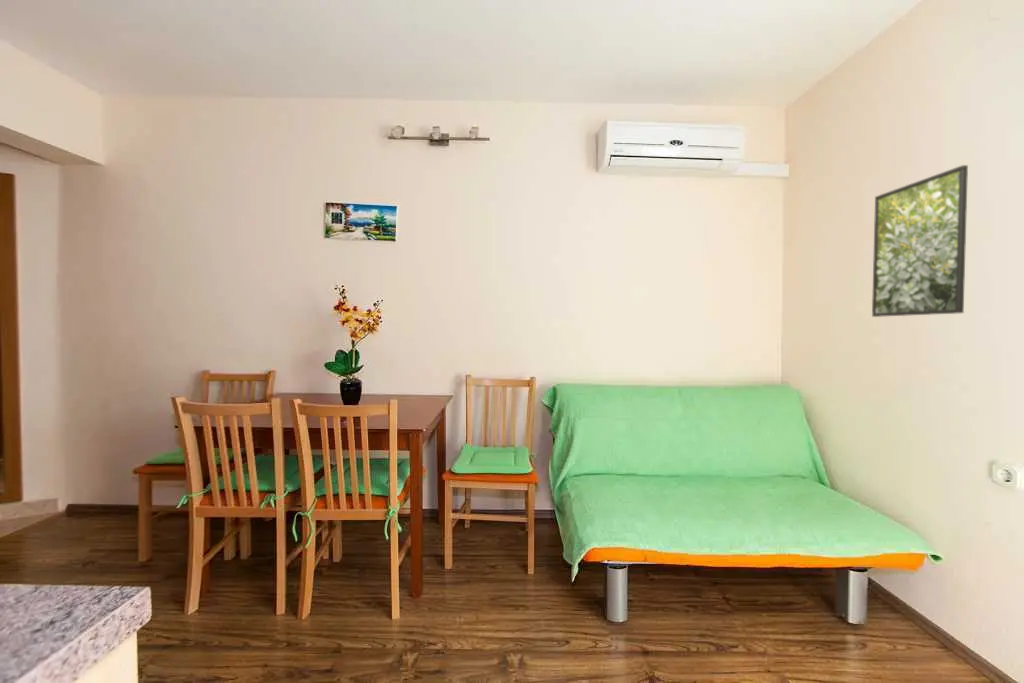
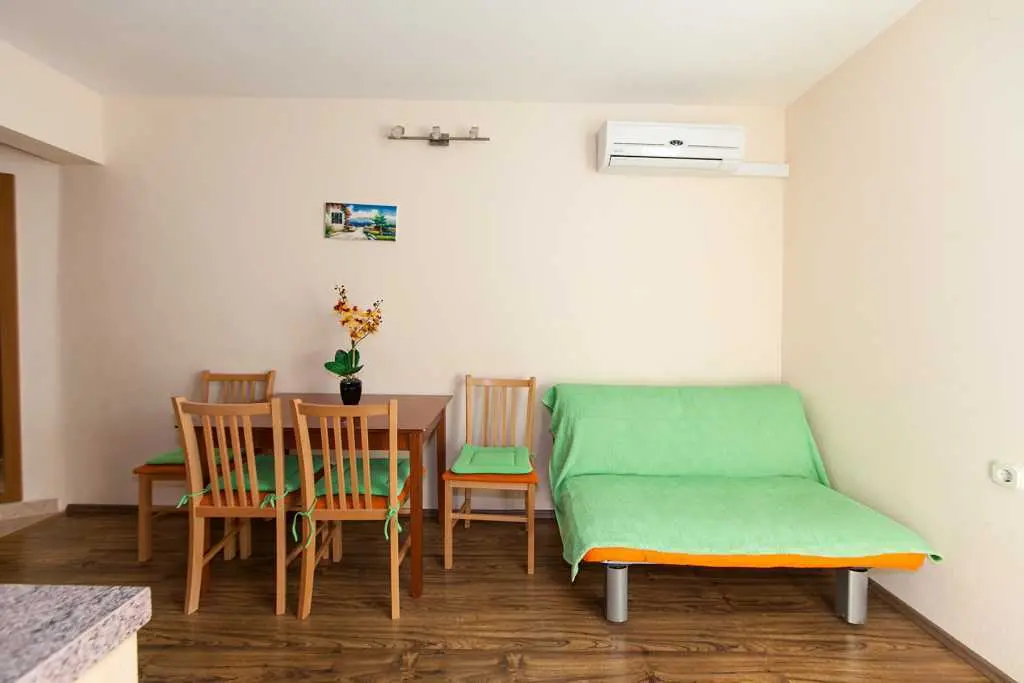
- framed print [871,164,969,318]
